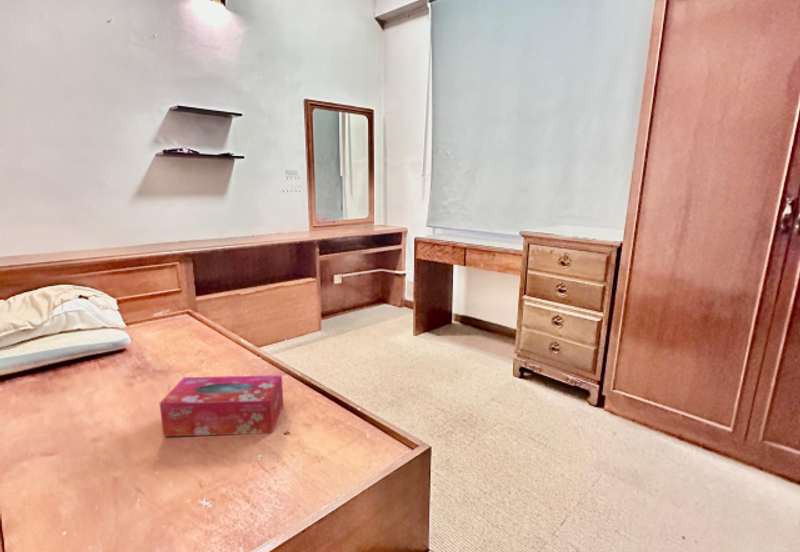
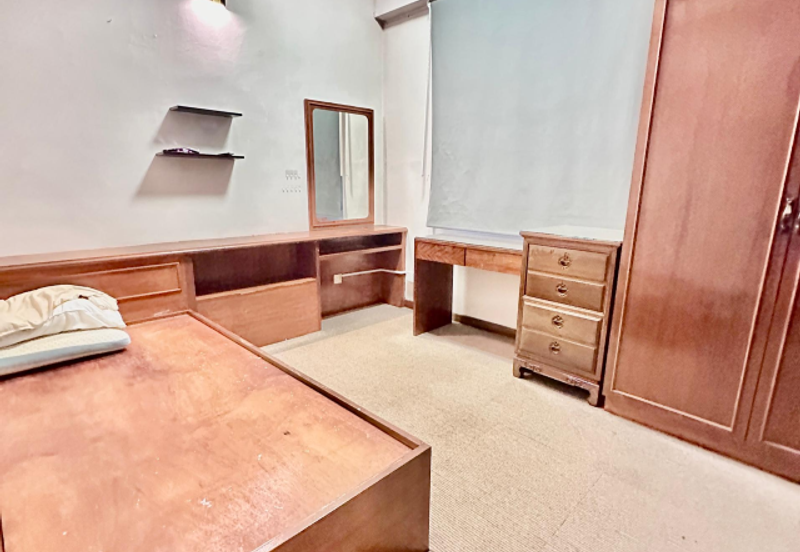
- tissue box [159,374,284,437]
